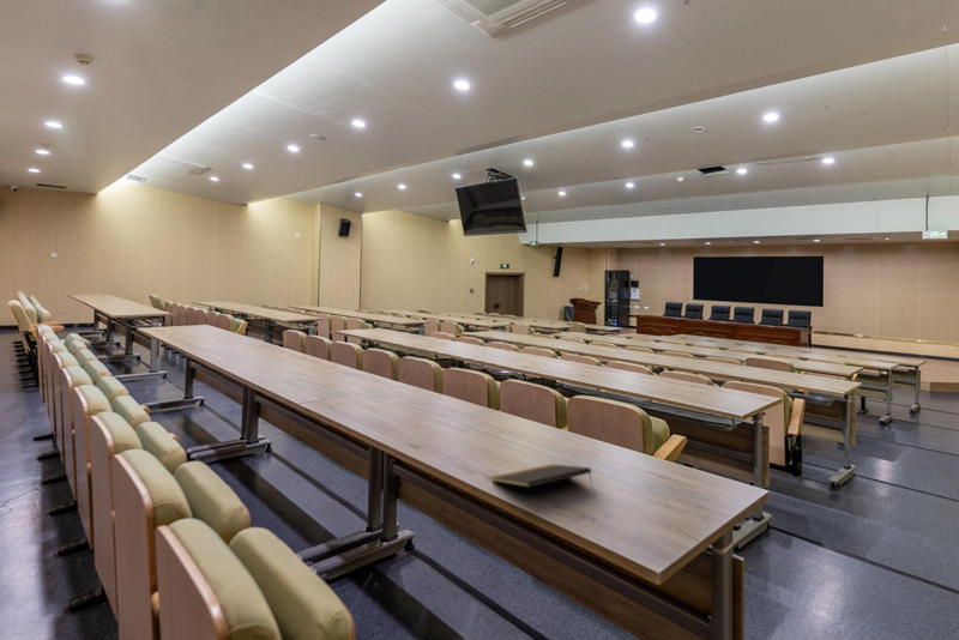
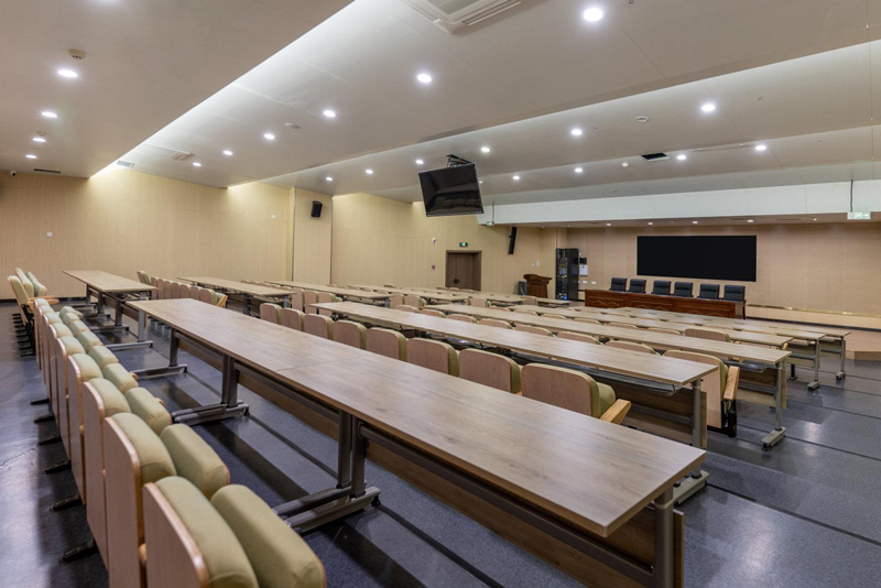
- notepad [491,463,593,489]
